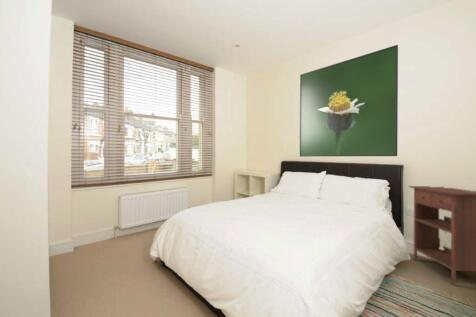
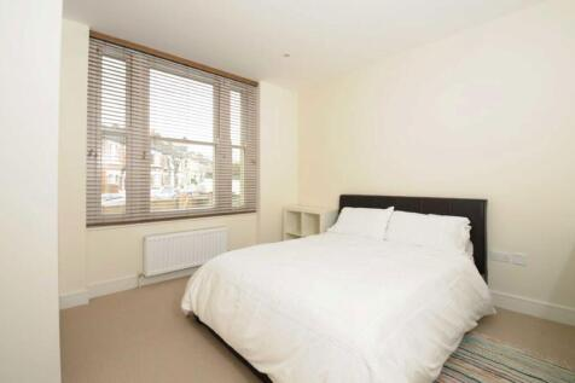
- nightstand [408,185,476,286]
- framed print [299,44,399,158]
